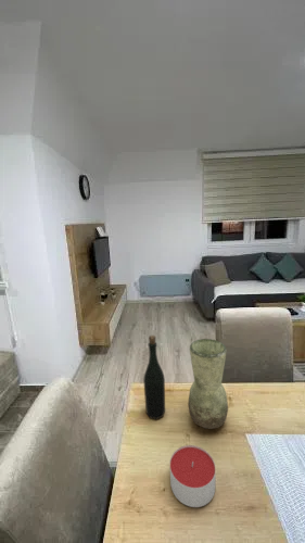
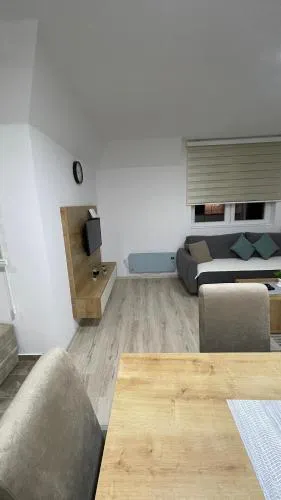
- candle [169,444,216,508]
- bottle [142,334,166,420]
- vase [187,338,229,430]
